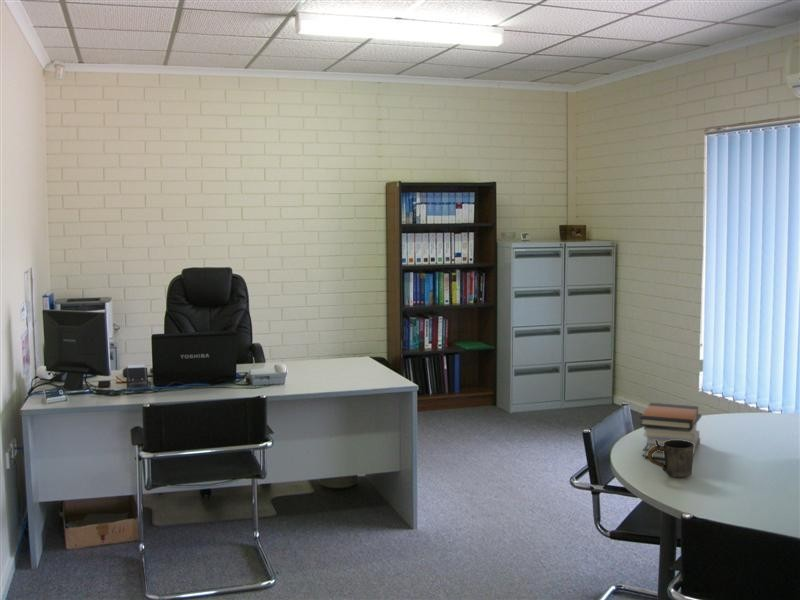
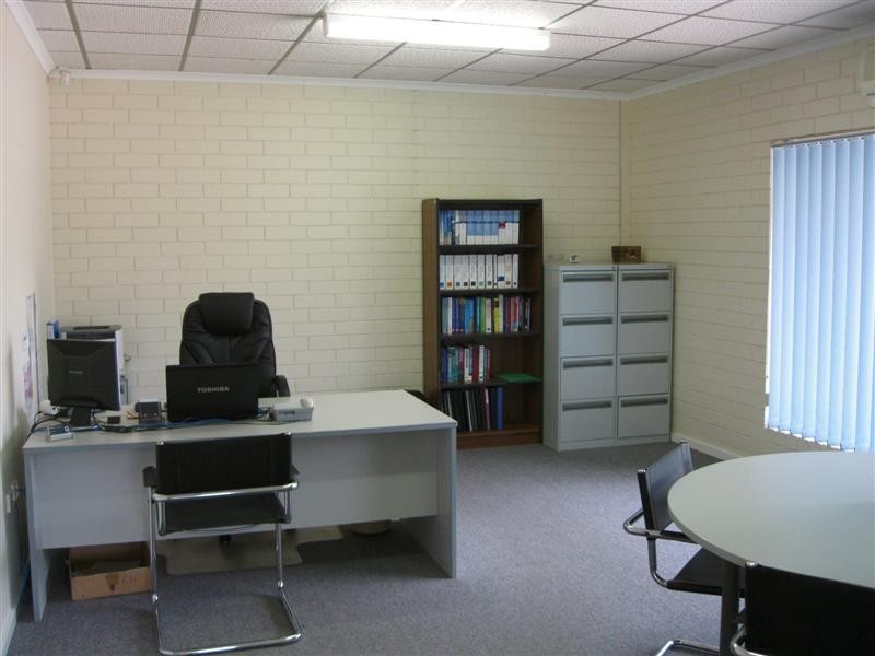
- mug [647,440,694,478]
- book stack [639,402,703,460]
